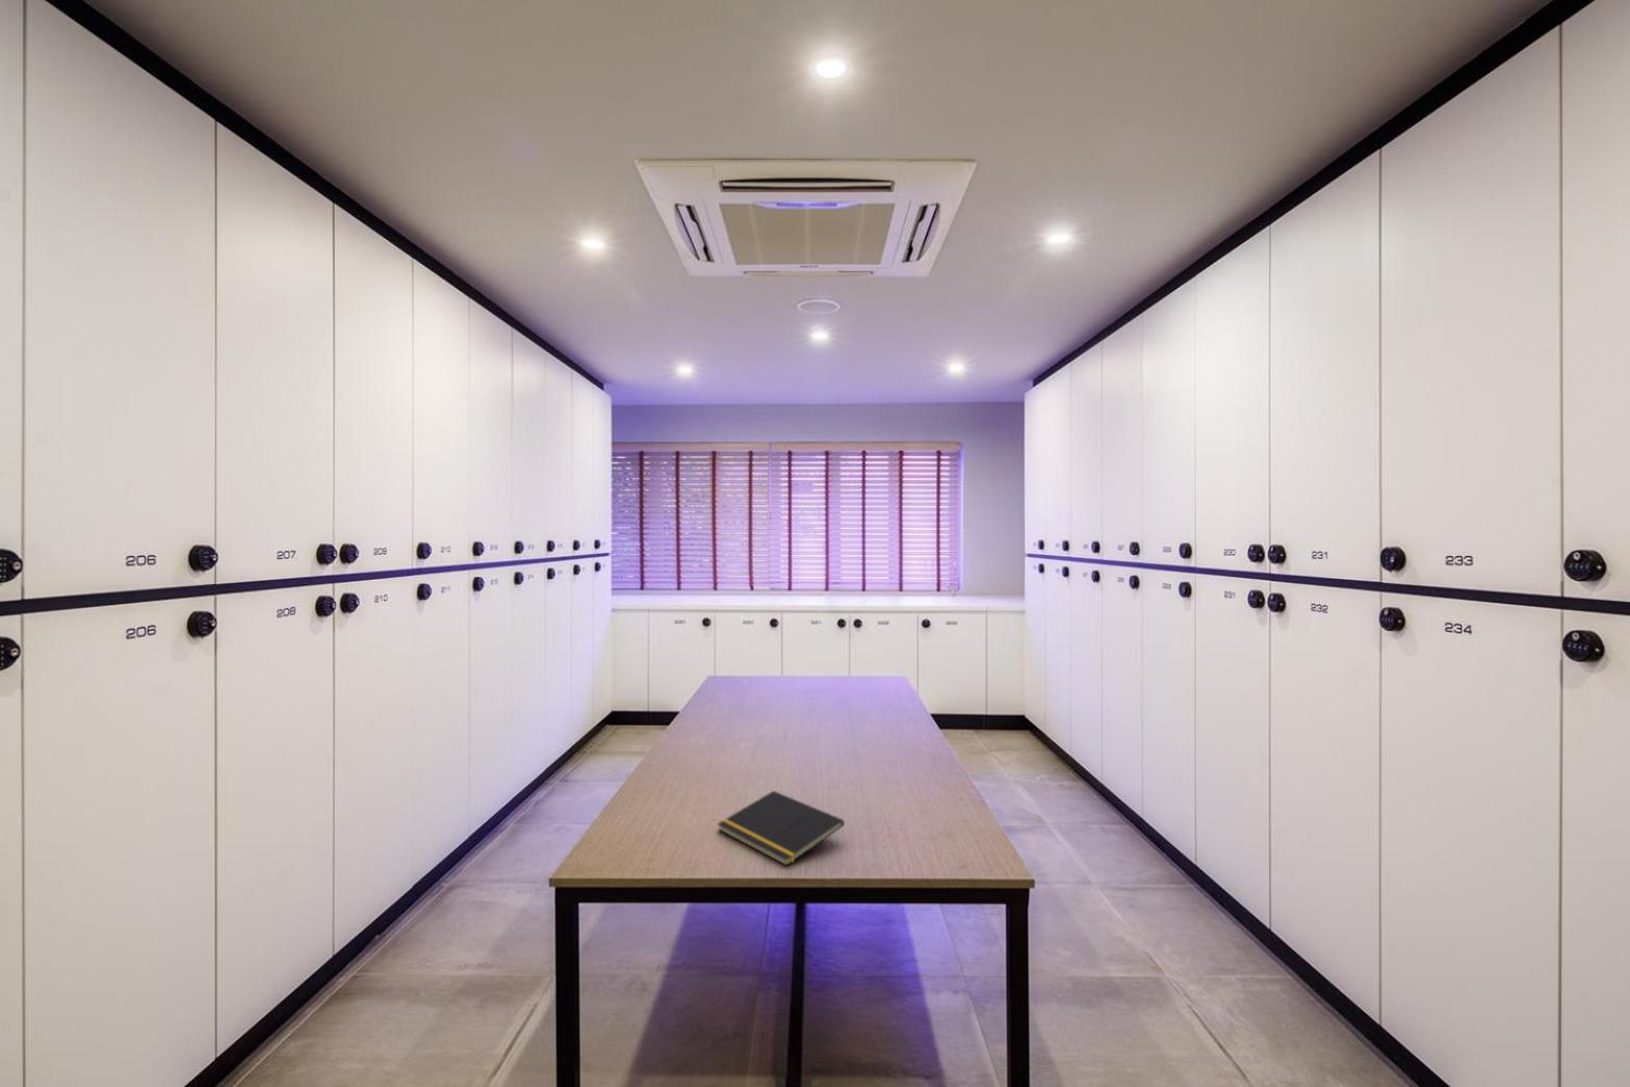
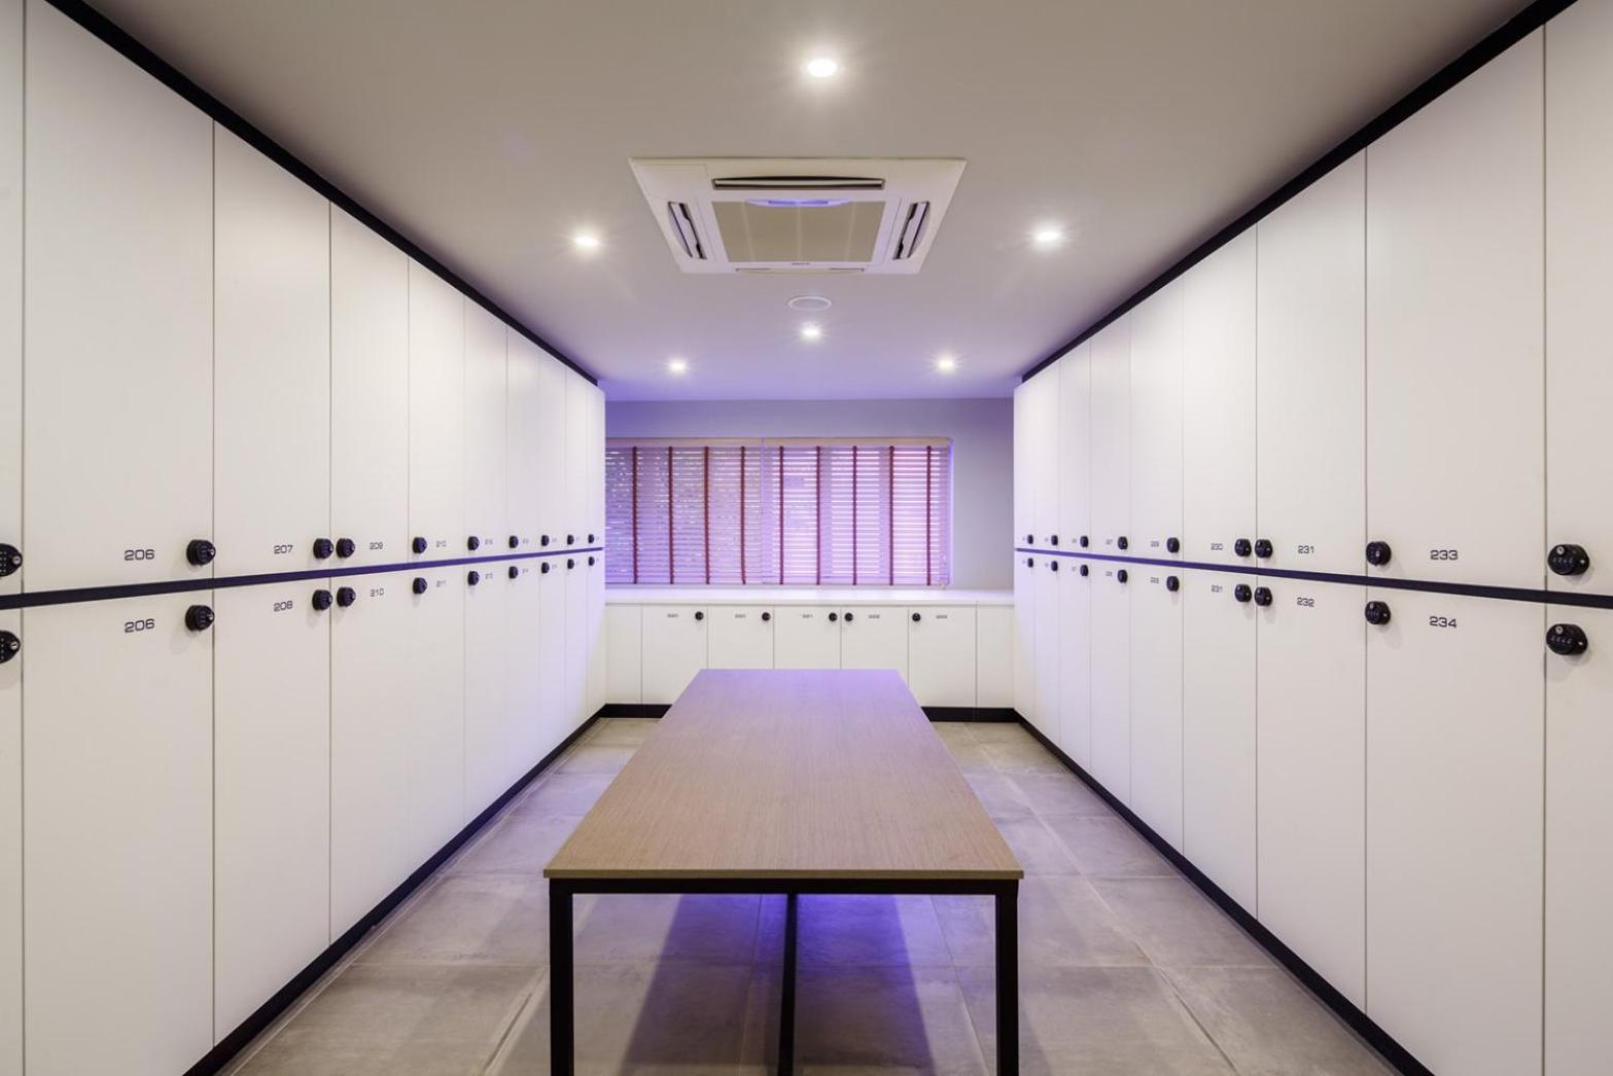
- notepad [717,790,846,866]
